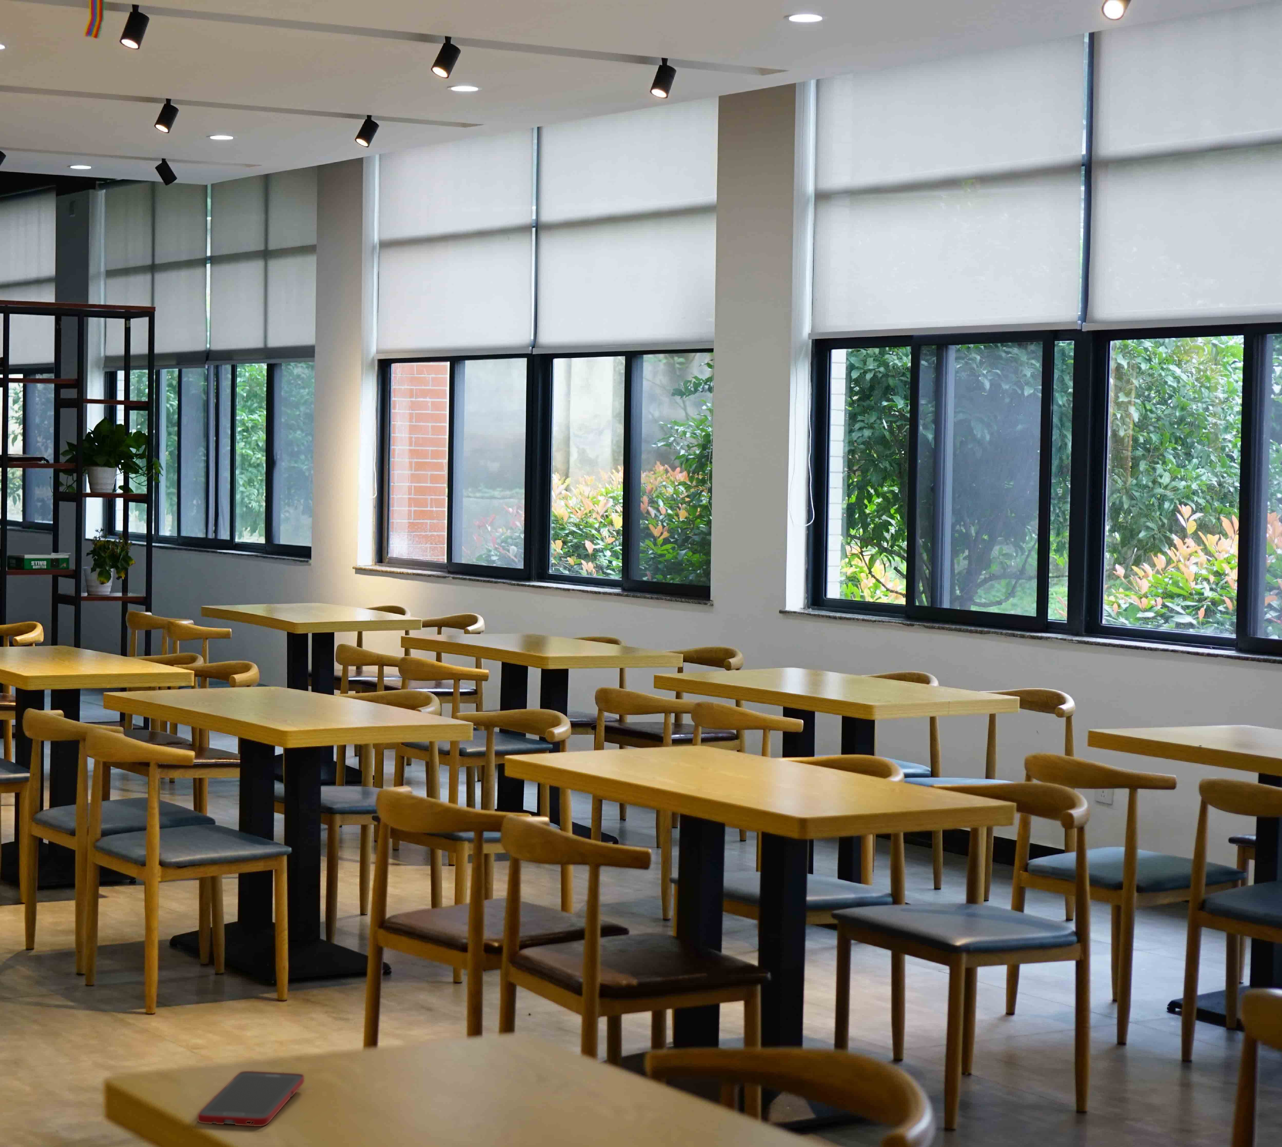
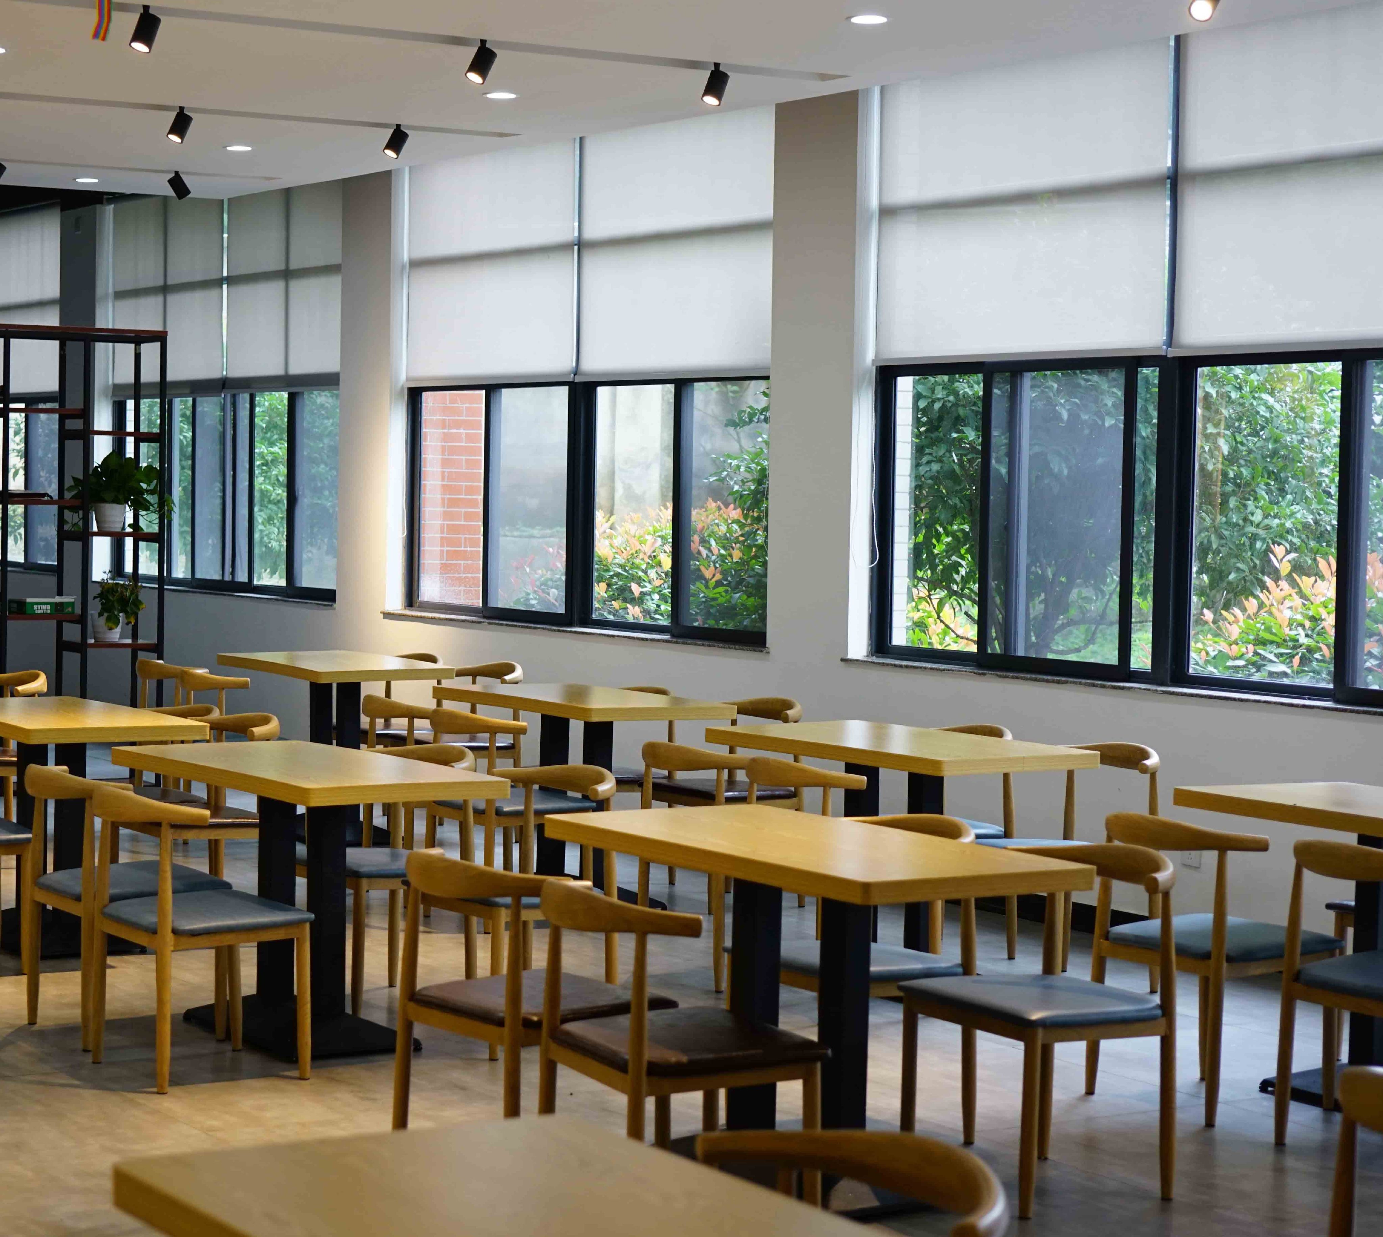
- cell phone [197,1071,304,1127]
